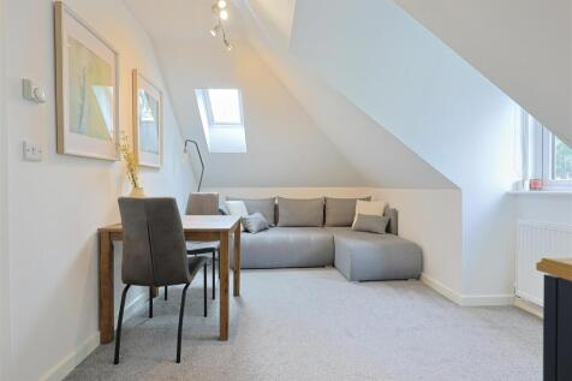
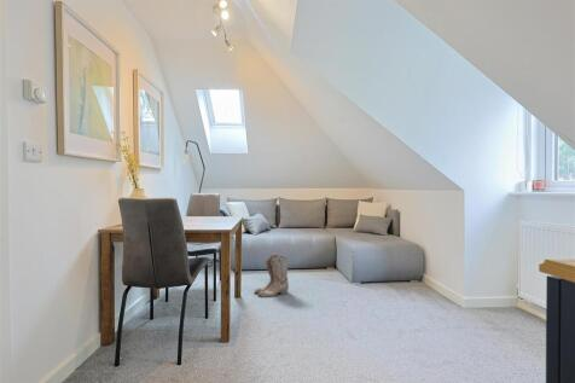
+ boots [254,253,290,298]
